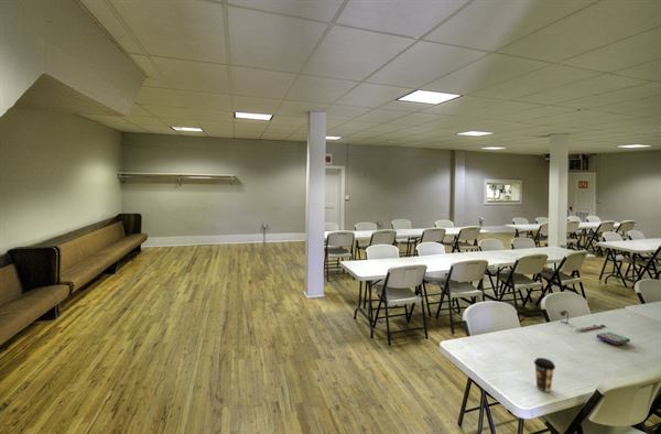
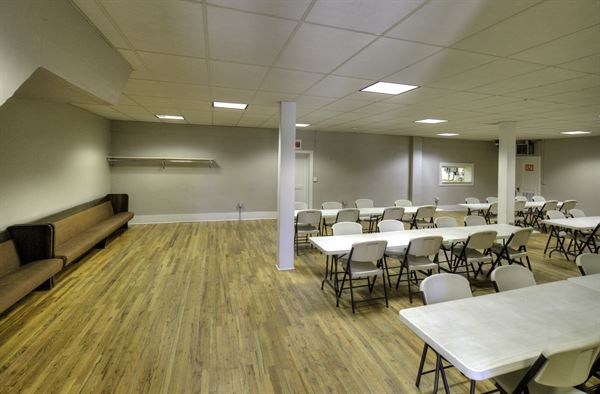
- coffee cup [533,357,556,393]
- board game [559,310,631,346]
